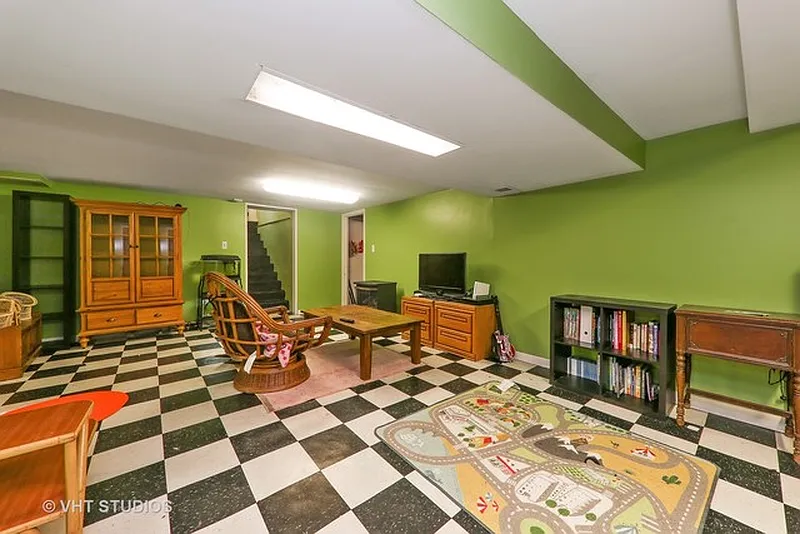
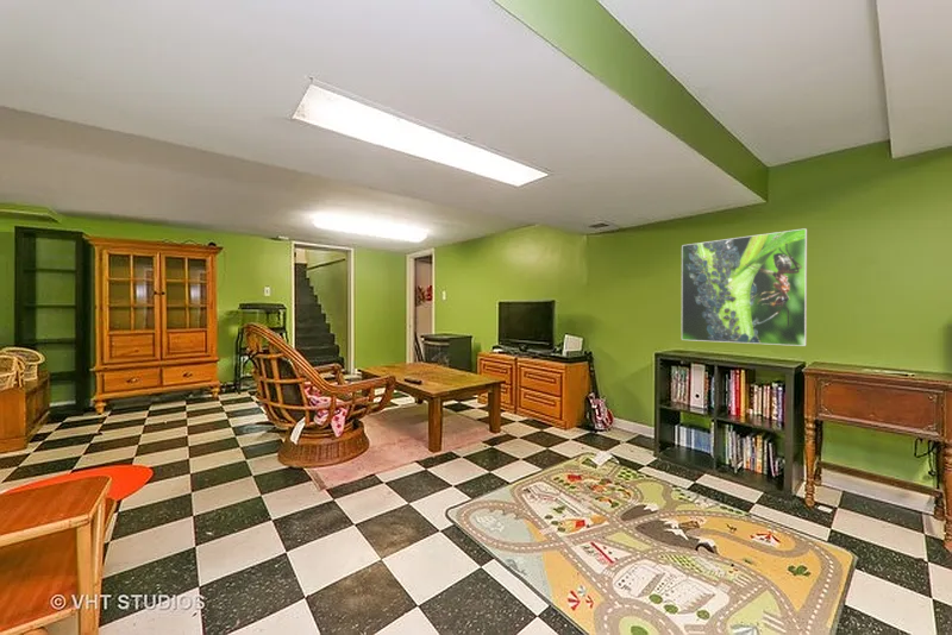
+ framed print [681,227,808,347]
